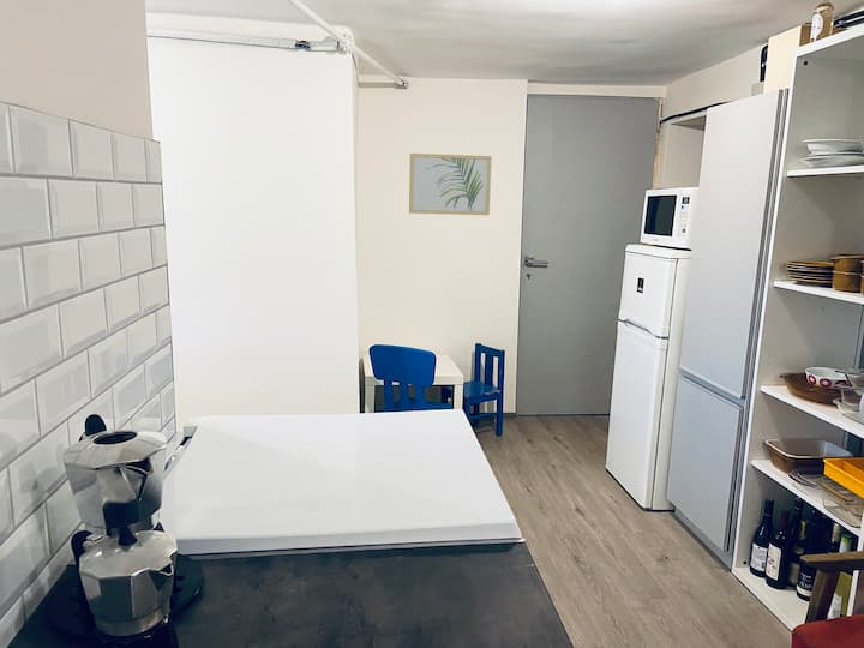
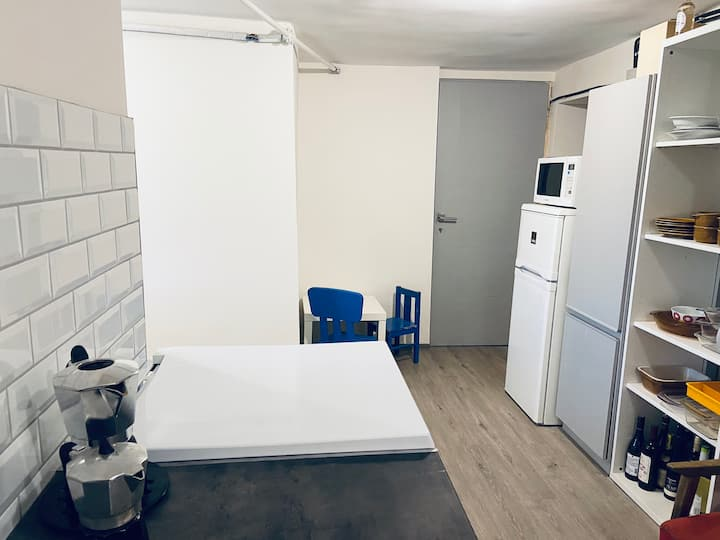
- wall art [408,152,493,216]
